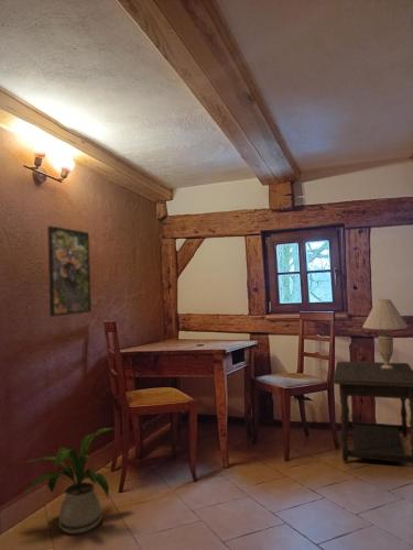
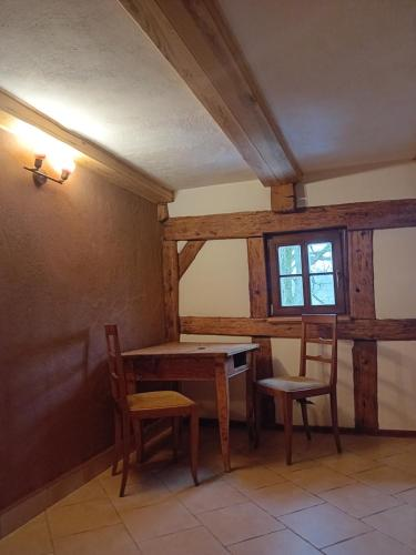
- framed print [46,224,93,318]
- house plant [21,427,126,535]
- table lamp [361,298,409,369]
- side table [332,361,413,470]
